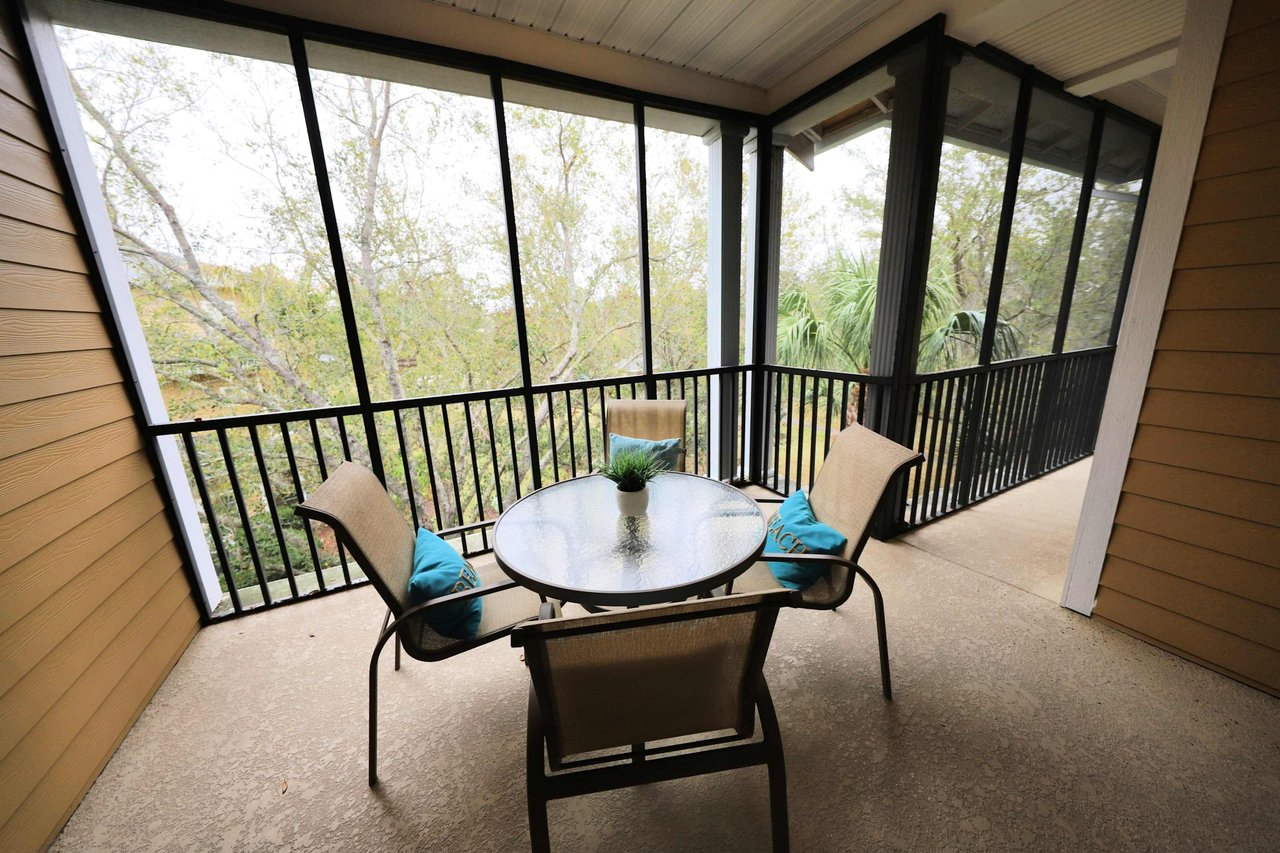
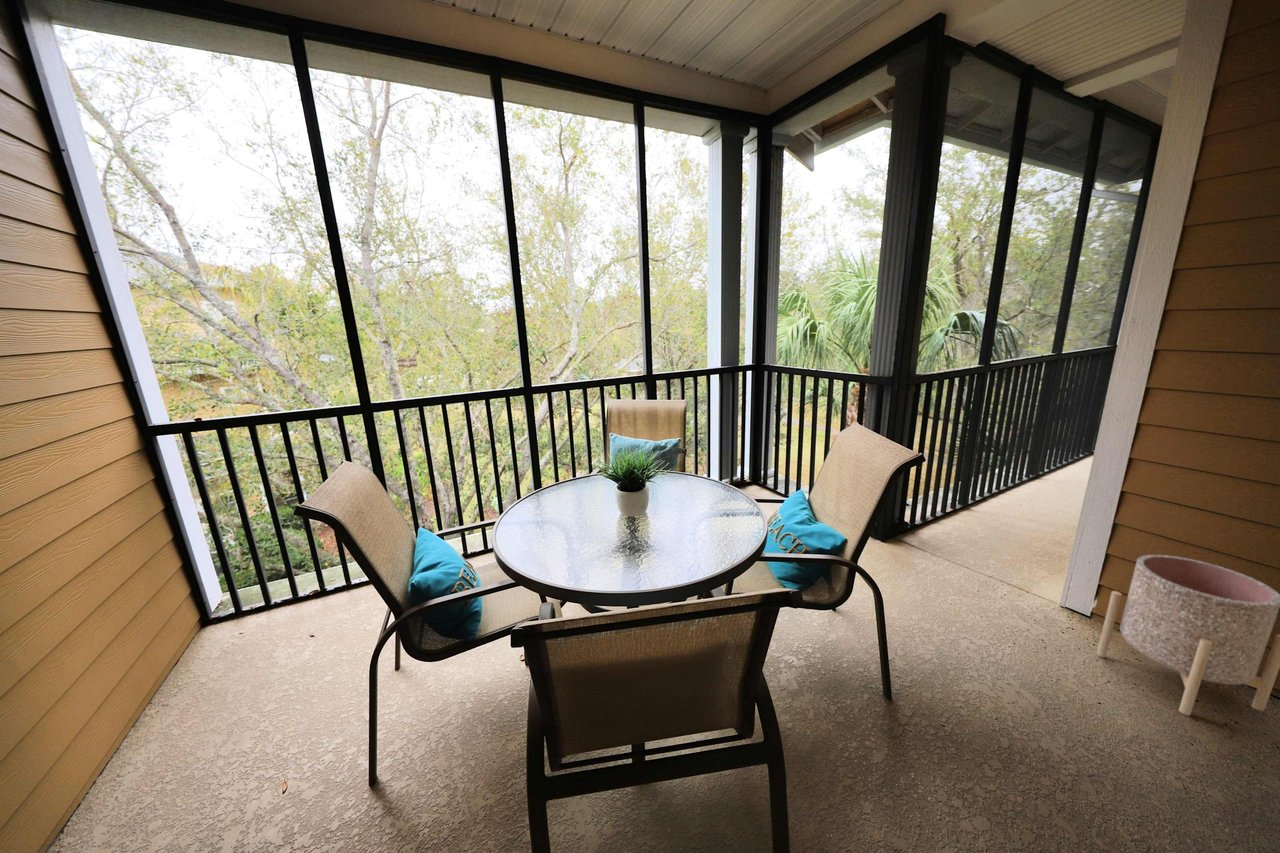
+ planter [1096,554,1280,717]
